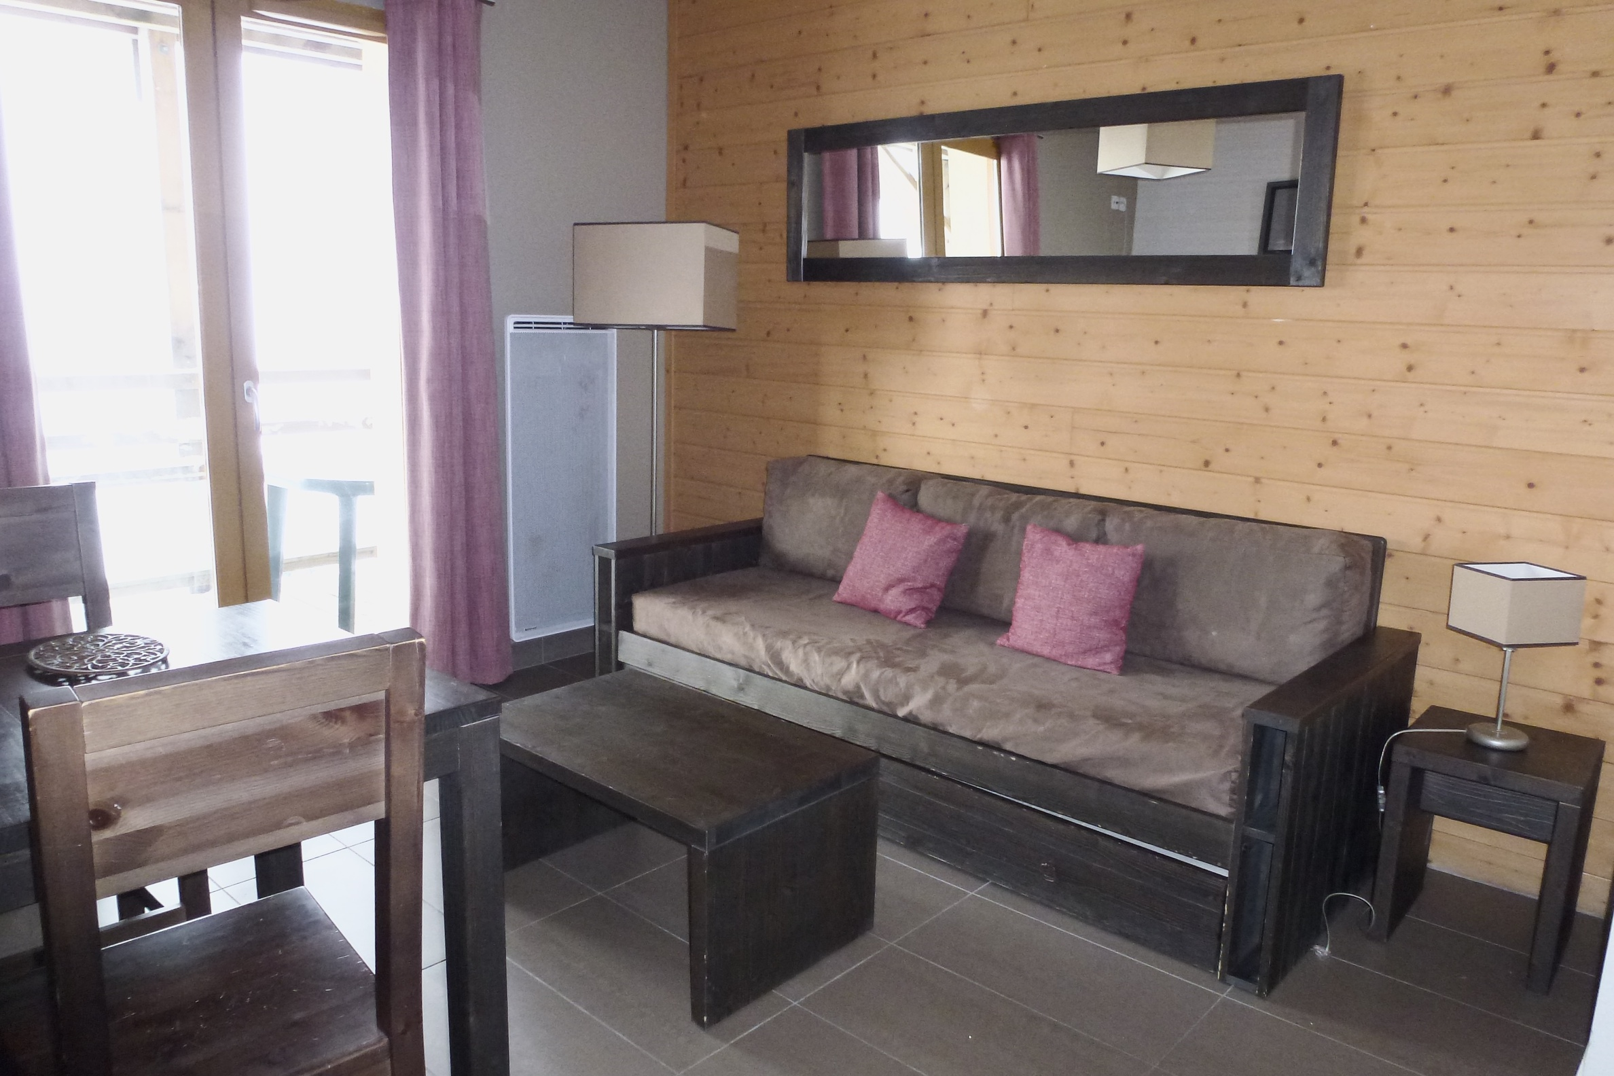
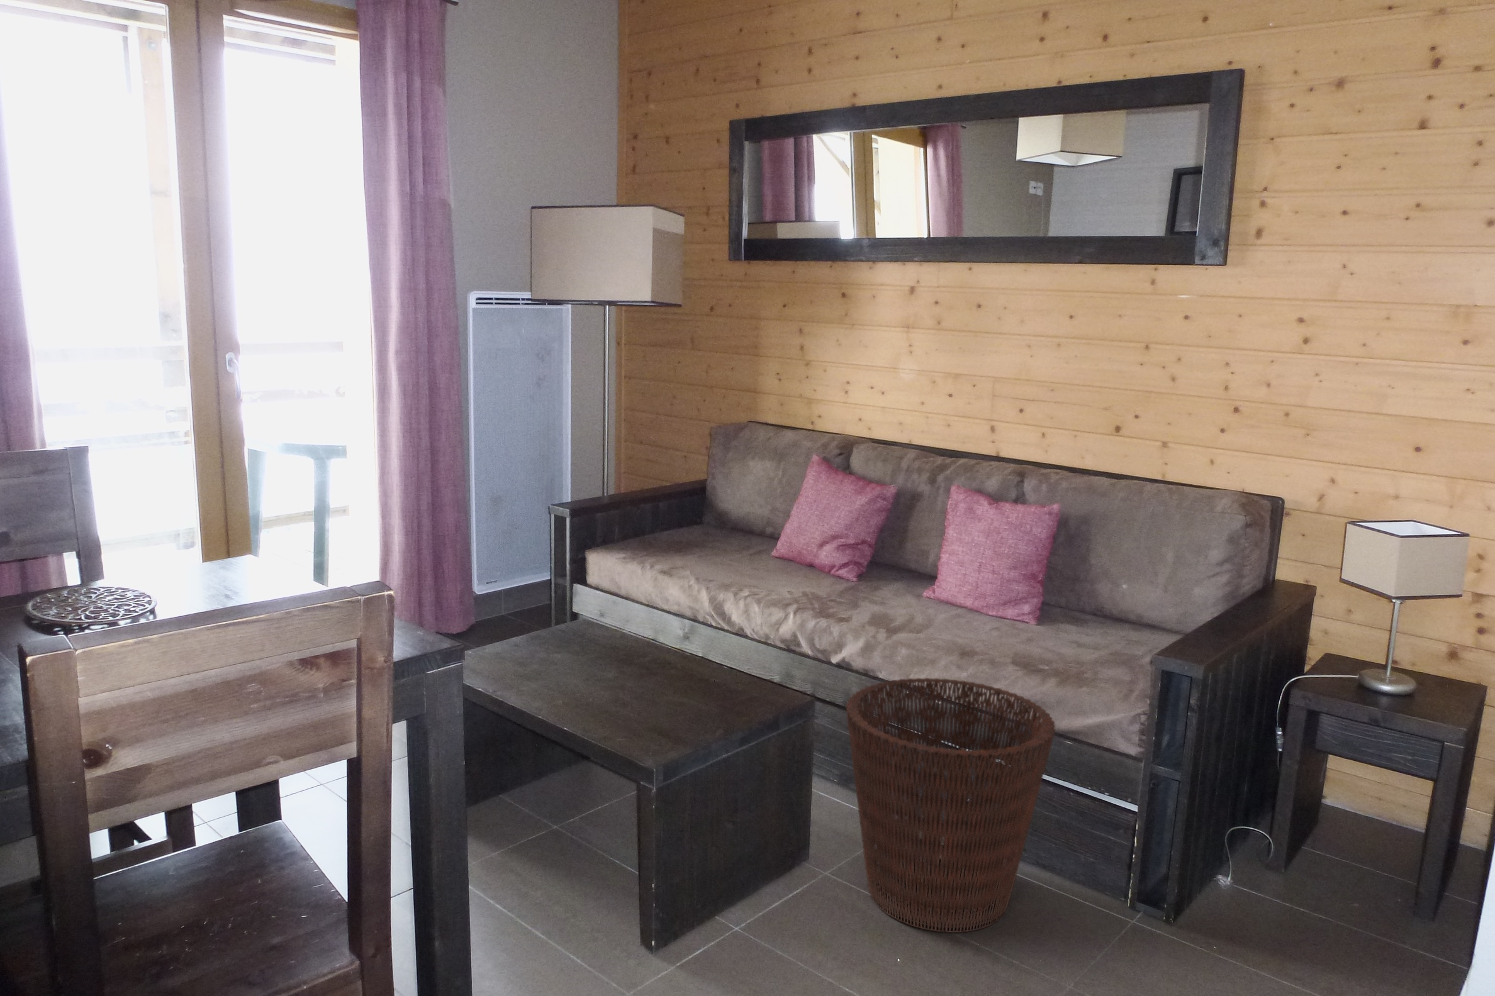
+ basket [845,677,1056,933]
